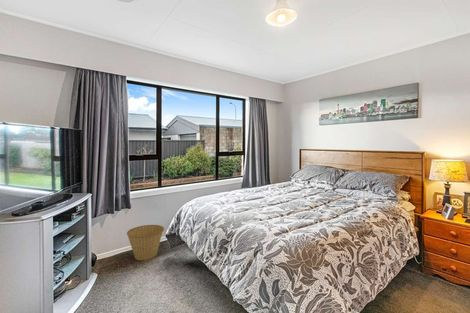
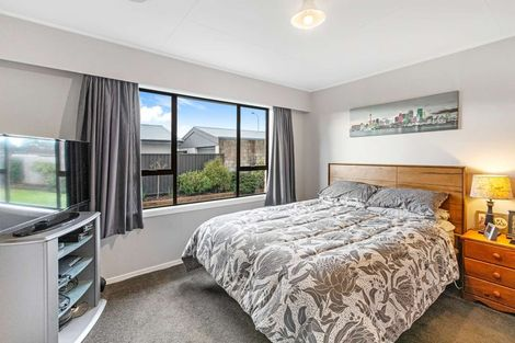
- basket [126,224,165,261]
